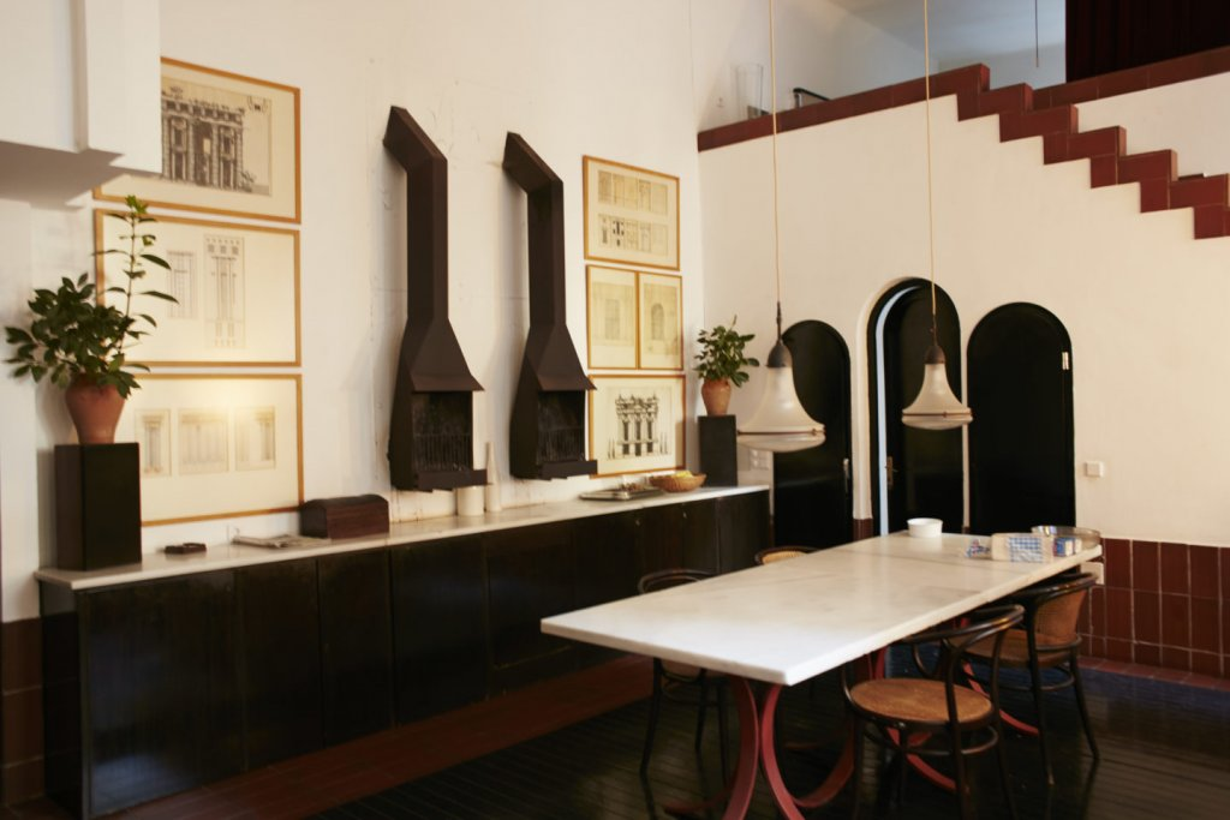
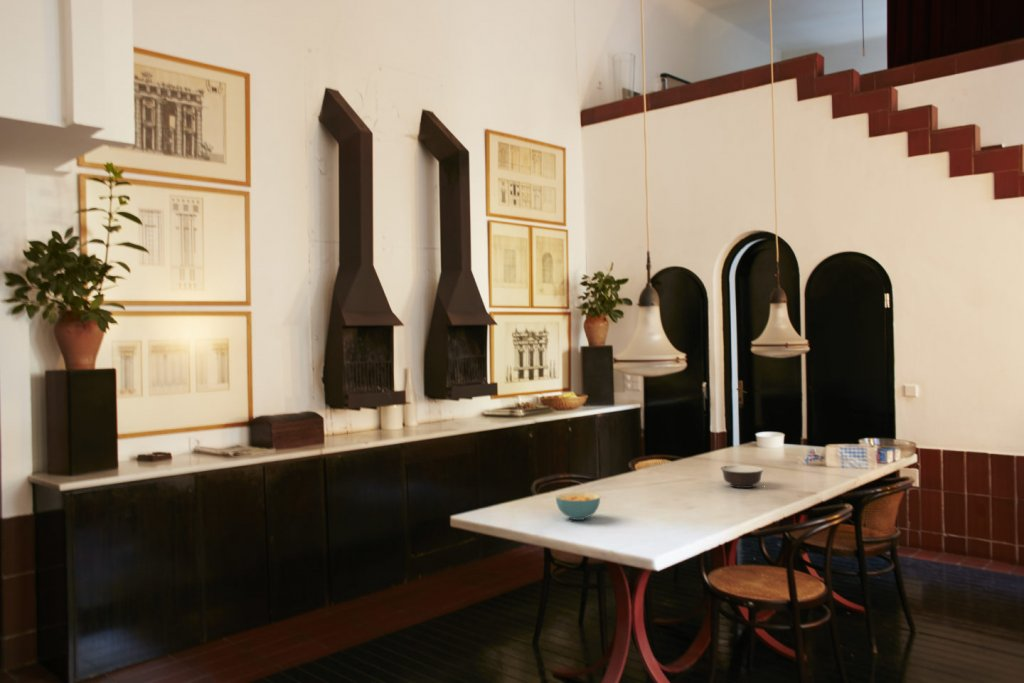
+ cereal bowl [555,492,601,521]
+ bowl [720,464,765,489]
